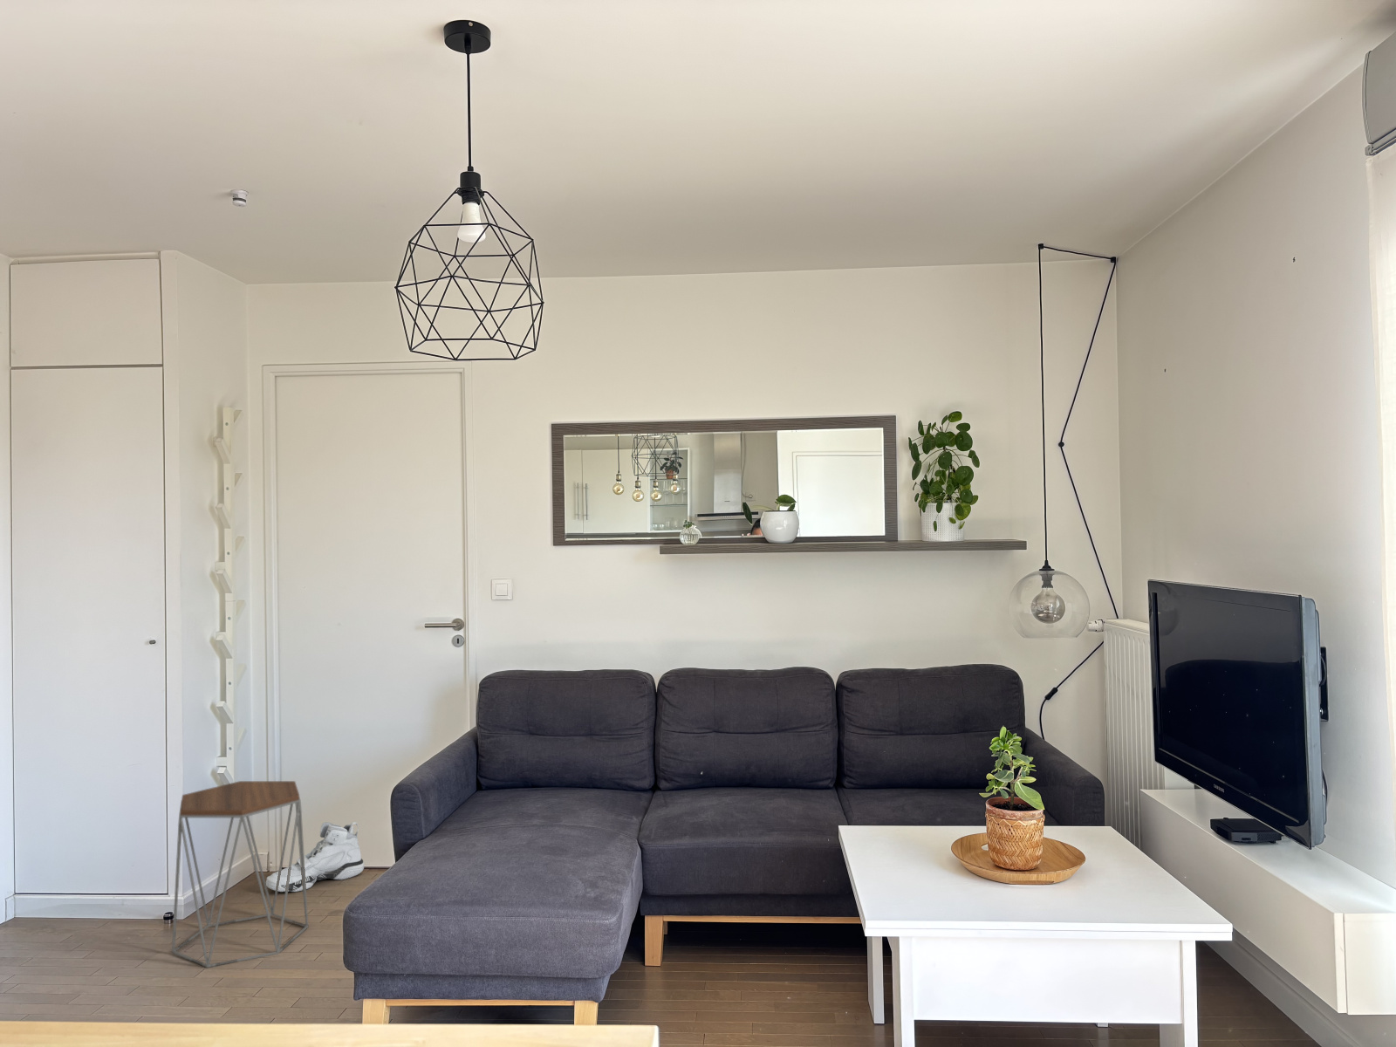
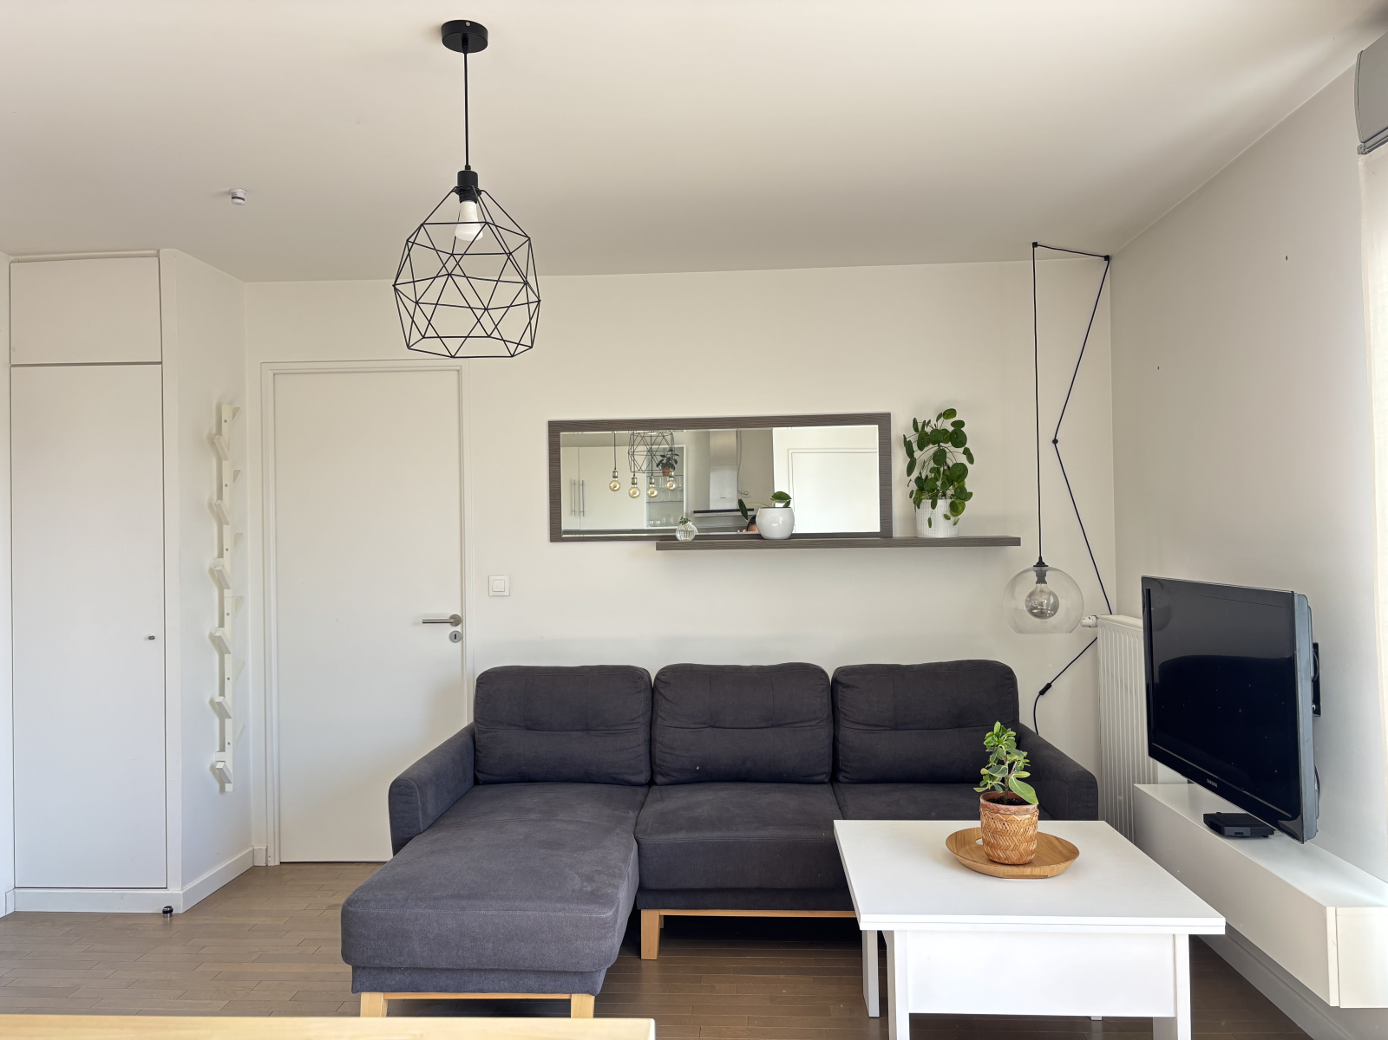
- side table [171,780,310,969]
- sneaker [265,822,365,893]
